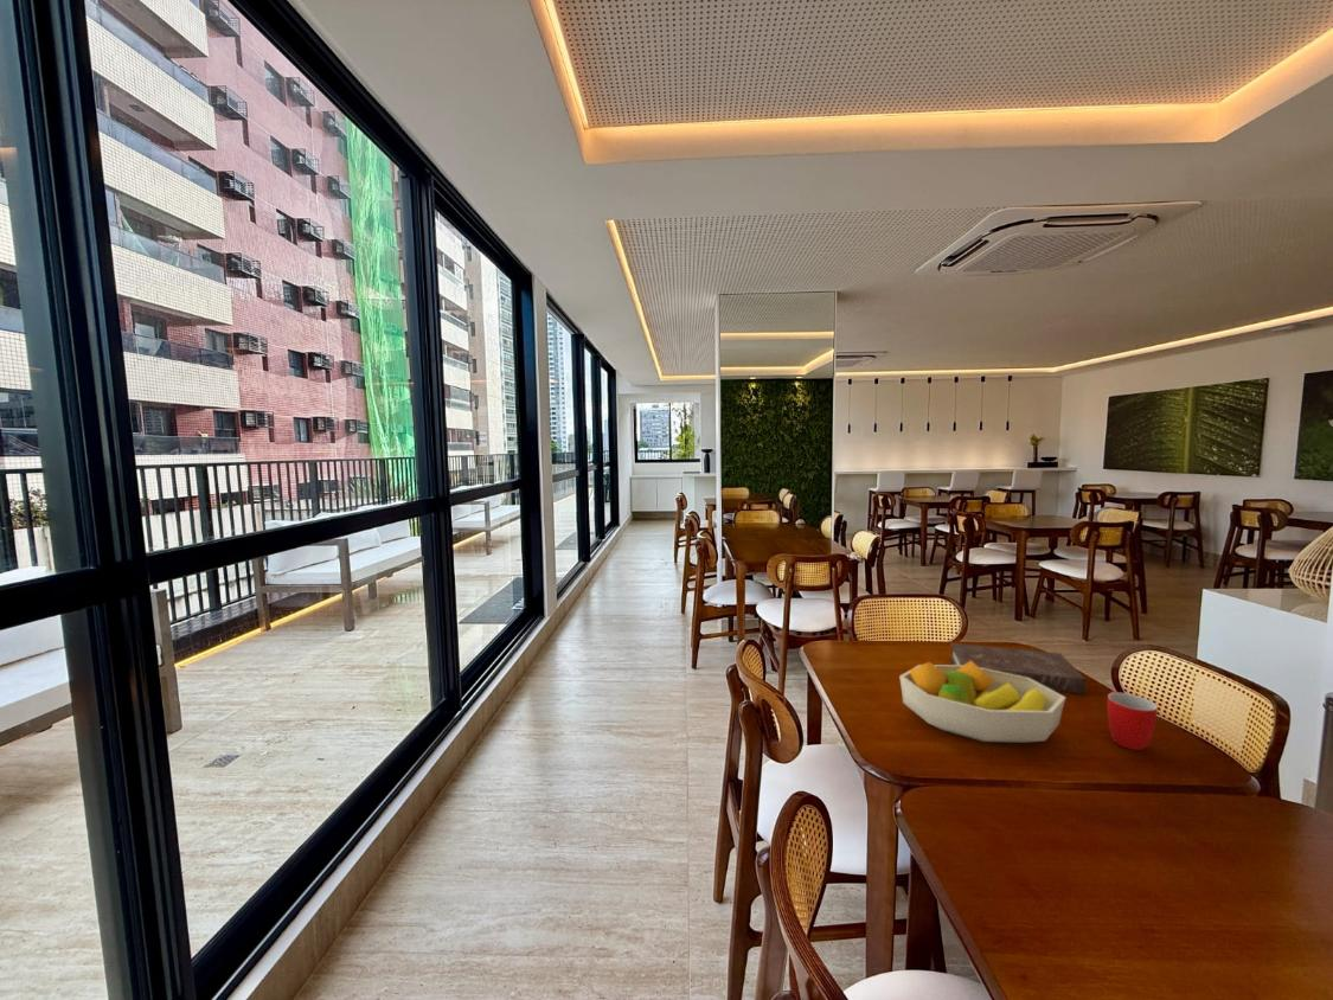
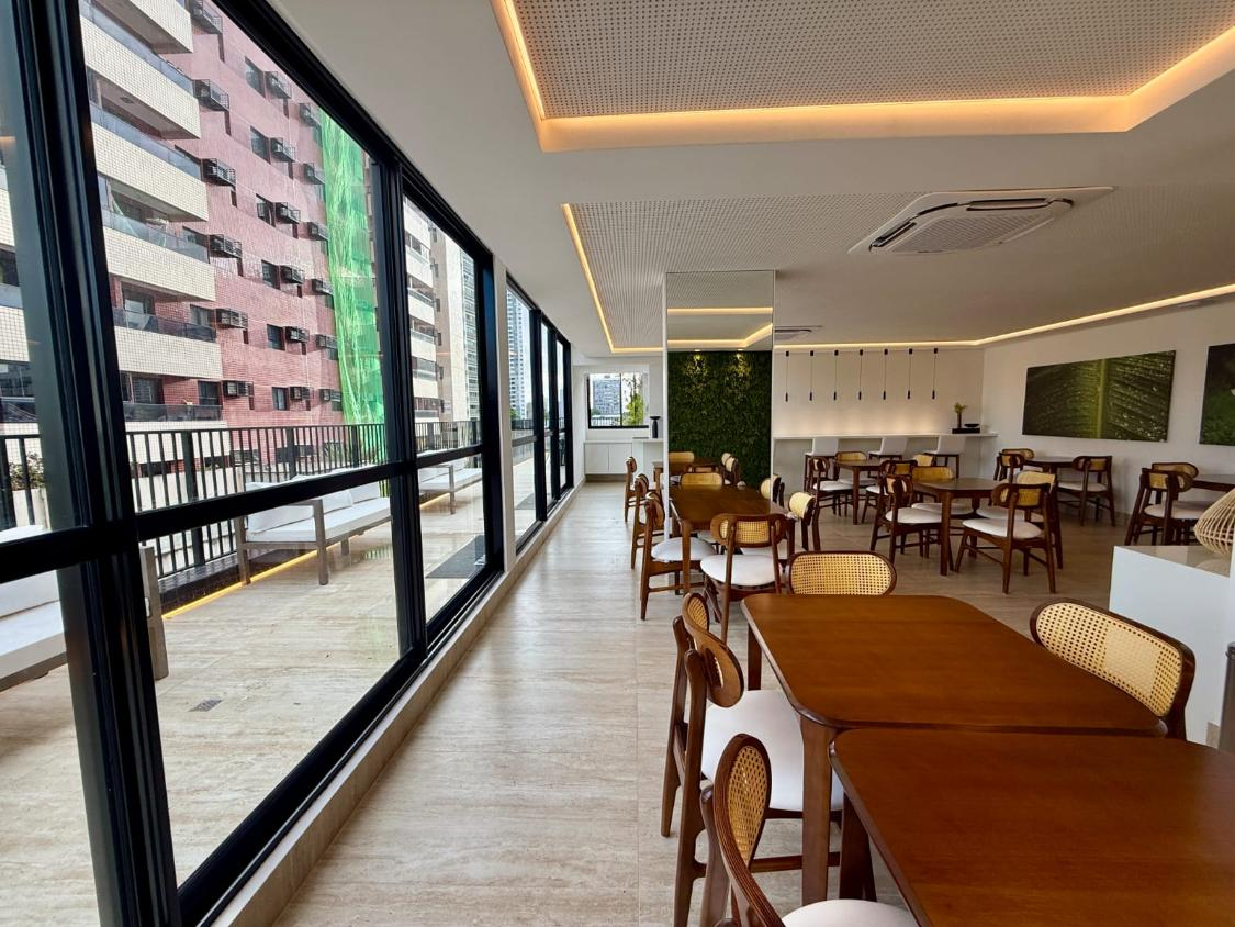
- mug [1107,690,1159,751]
- fruit bowl [898,661,1066,744]
- book [948,642,1087,695]
